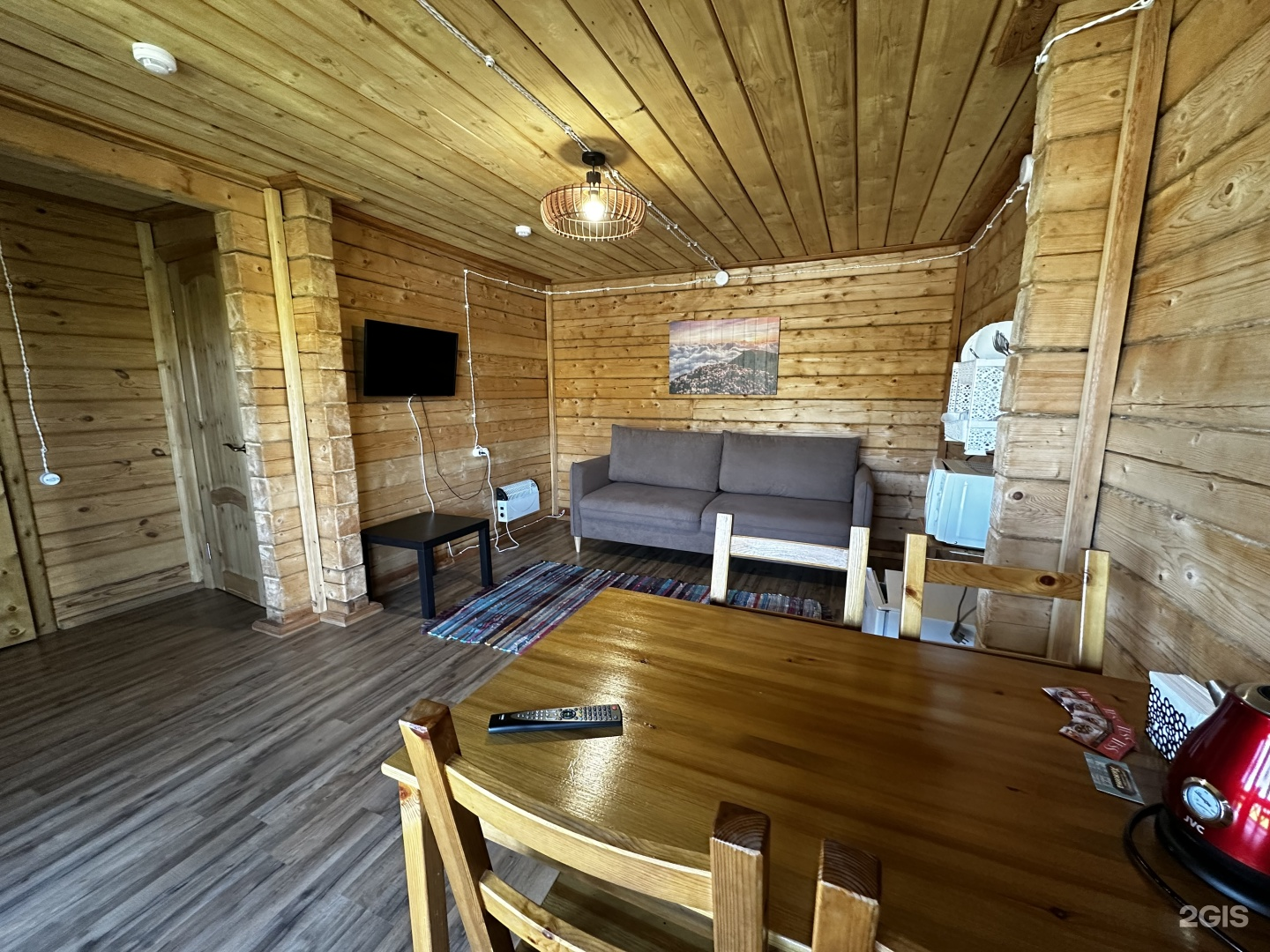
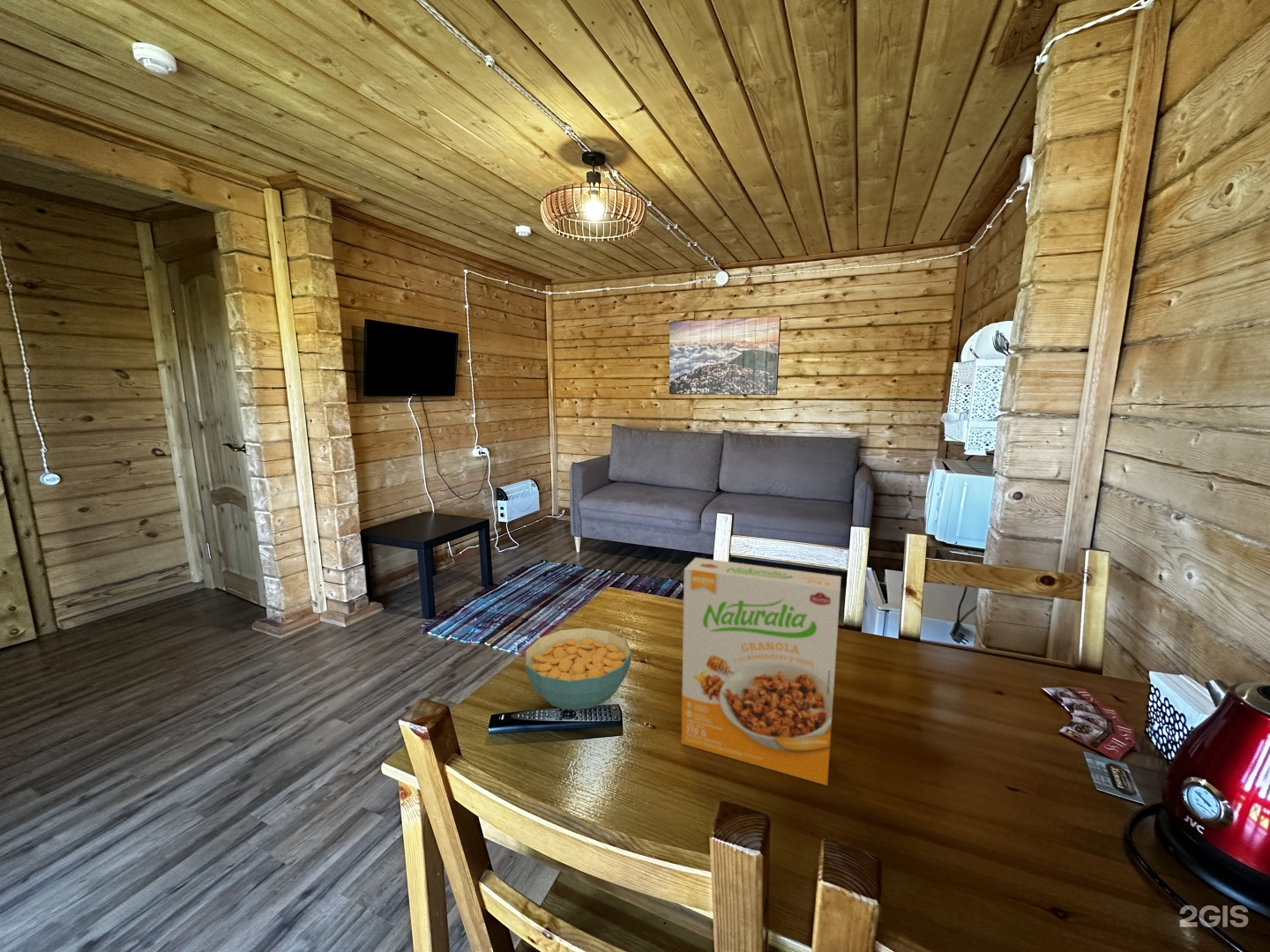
+ cereal box [680,557,842,786]
+ cereal bowl [524,627,632,711]
